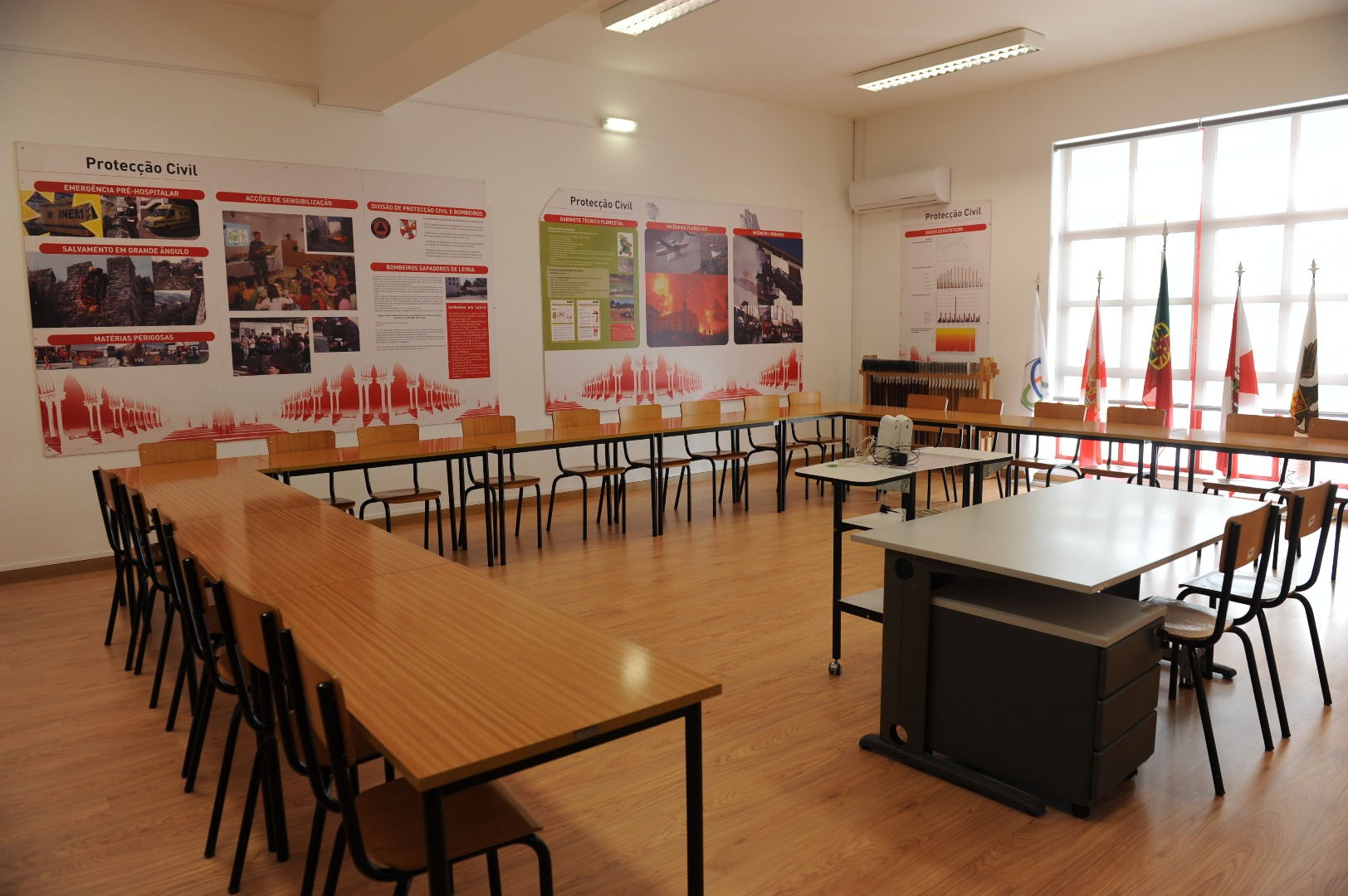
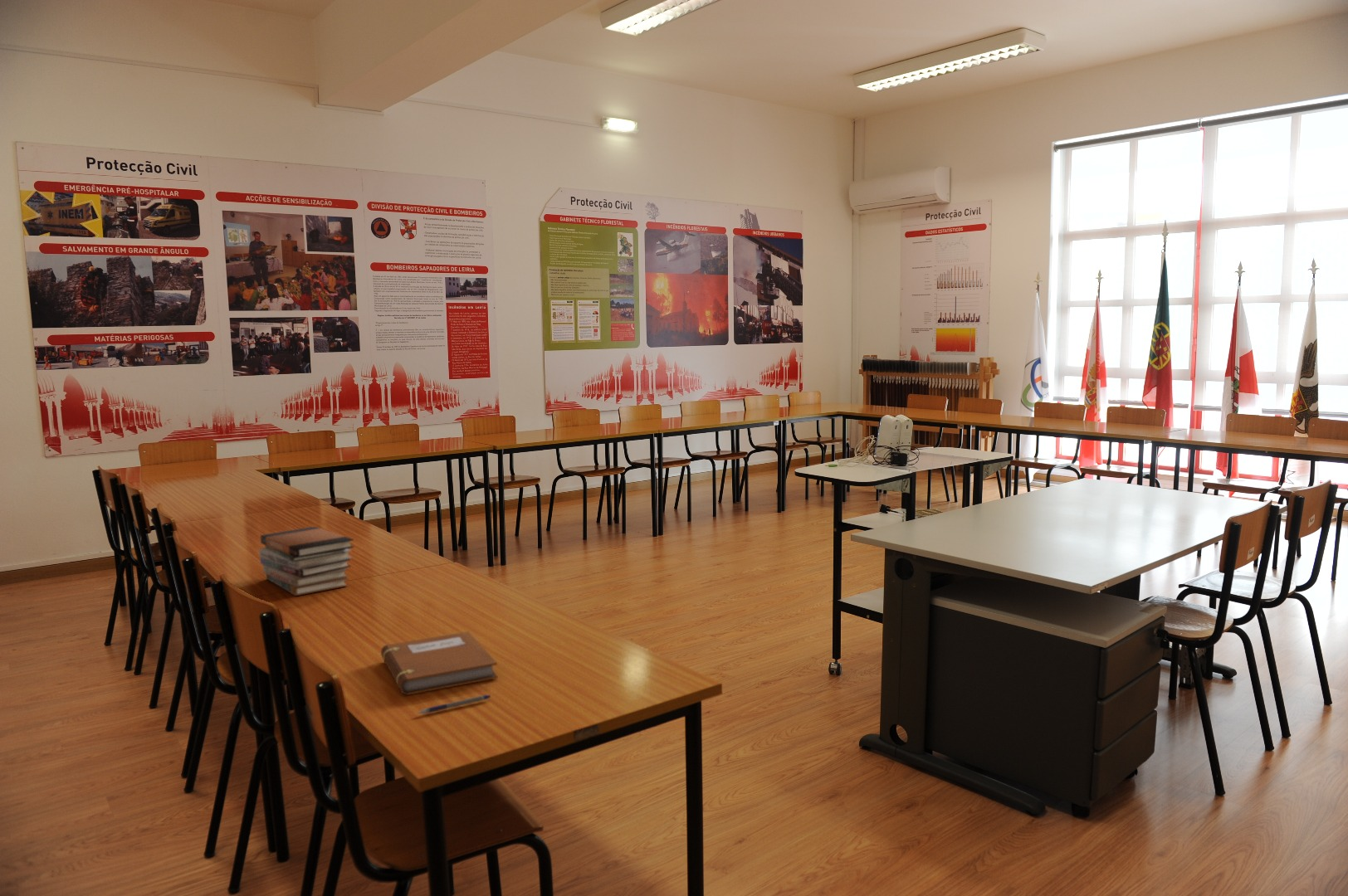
+ book stack [258,526,354,597]
+ notebook [380,631,499,696]
+ pen [416,694,491,714]
